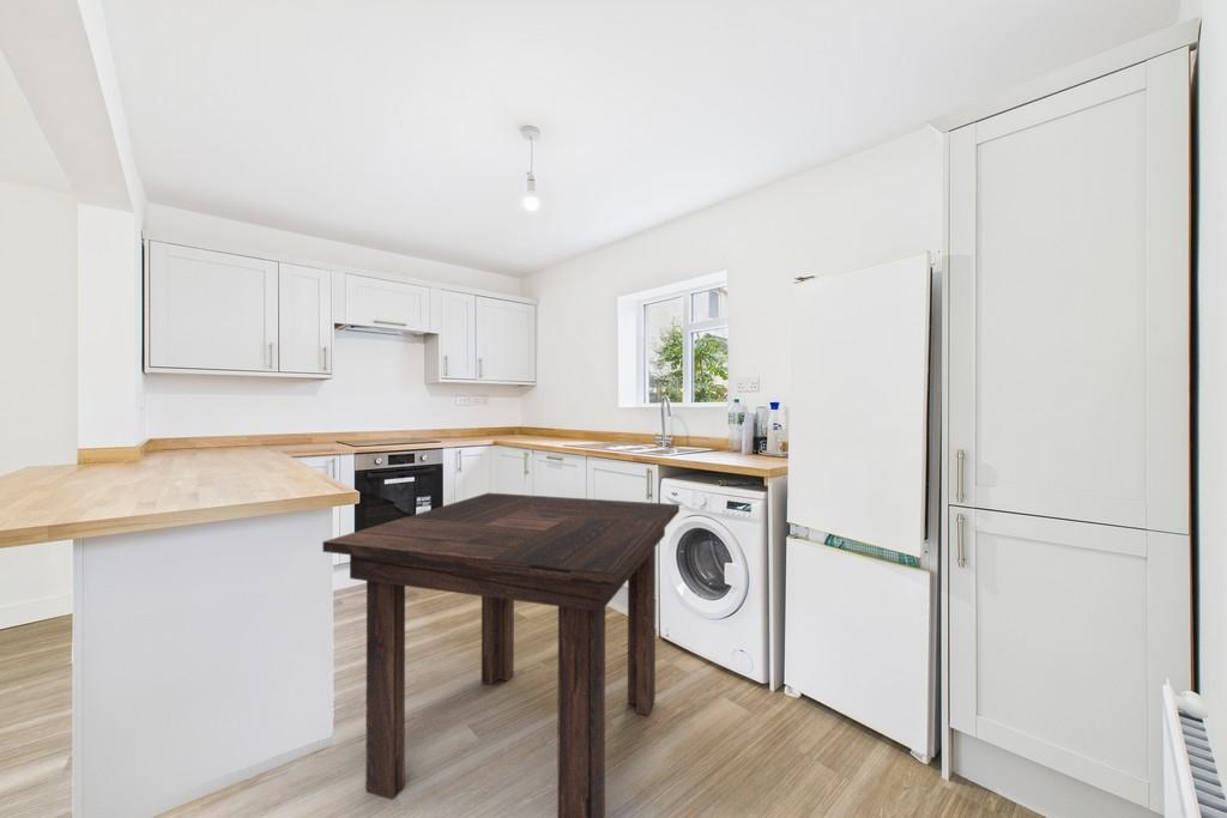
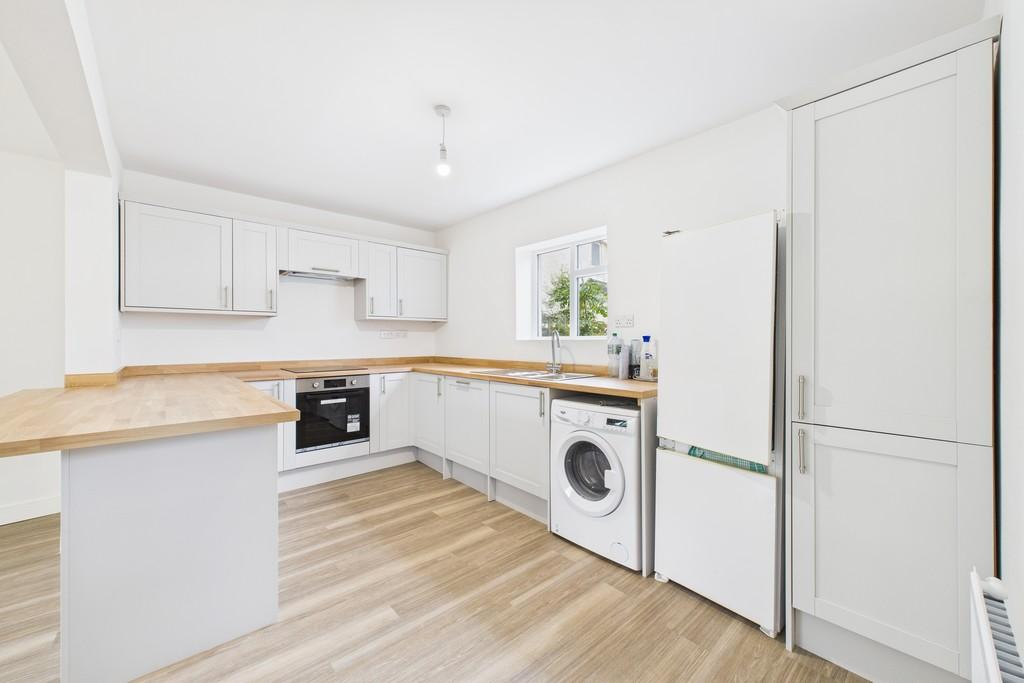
- dining table [321,492,681,818]
